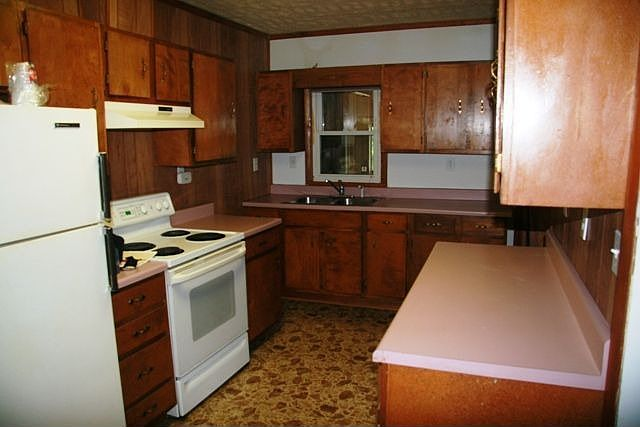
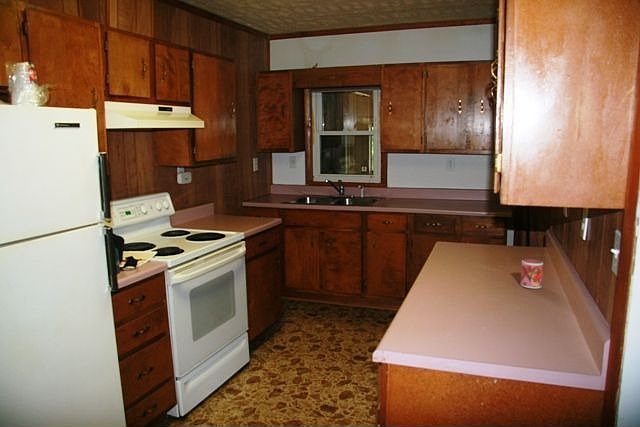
+ mug [520,258,544,289]
